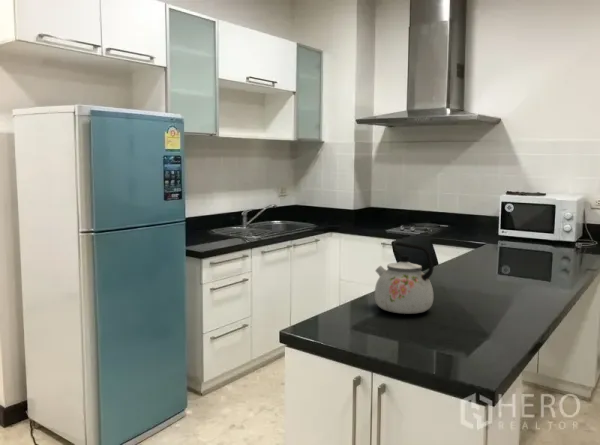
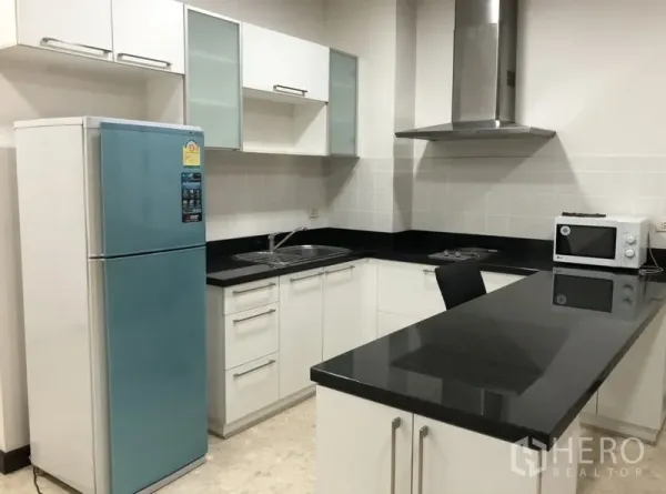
- kettle [374,241,435,315]
